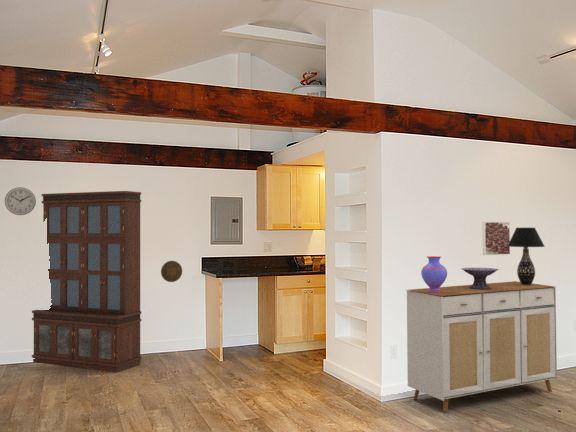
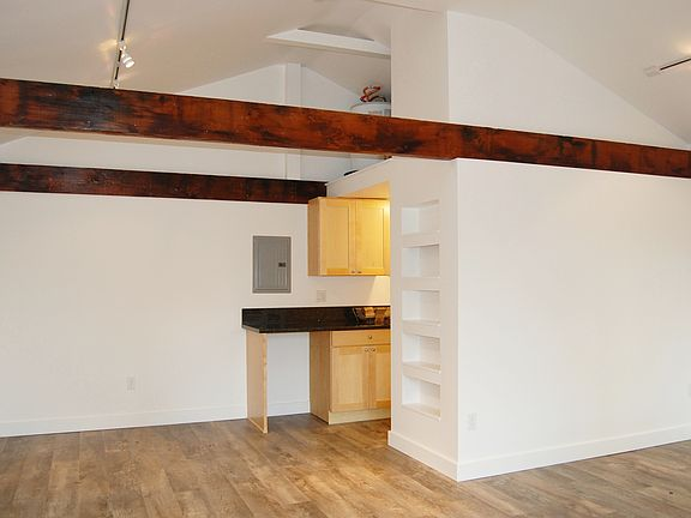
- sideboard [406,280,558,414]
- decorative plate [160,260,183,283]
- bookcase [31,190,142,373]
- vase [420,255,448,293]
- wall clock [4,186,37,216]
- decorative bowl [460,267,500,289]
- table lamp [508,227,546,285]
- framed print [482,221,511,256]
